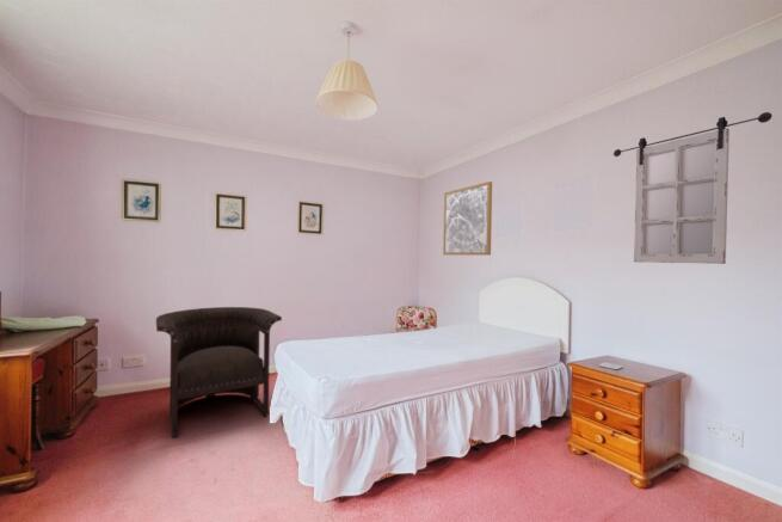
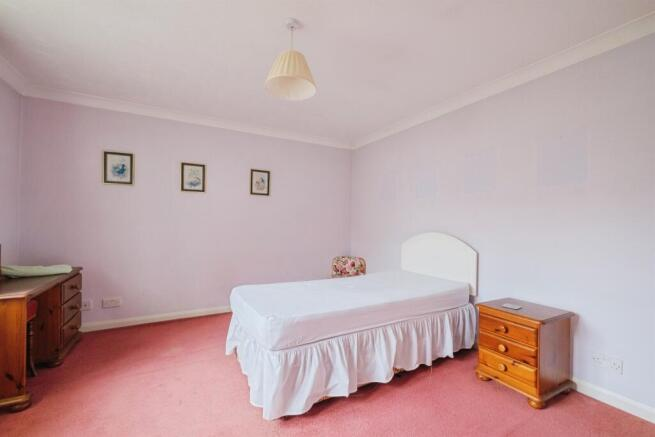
- wall art [442,180,493,257]
- armchair [155,306,283,440]
- home mirror [612,111,772,265]
